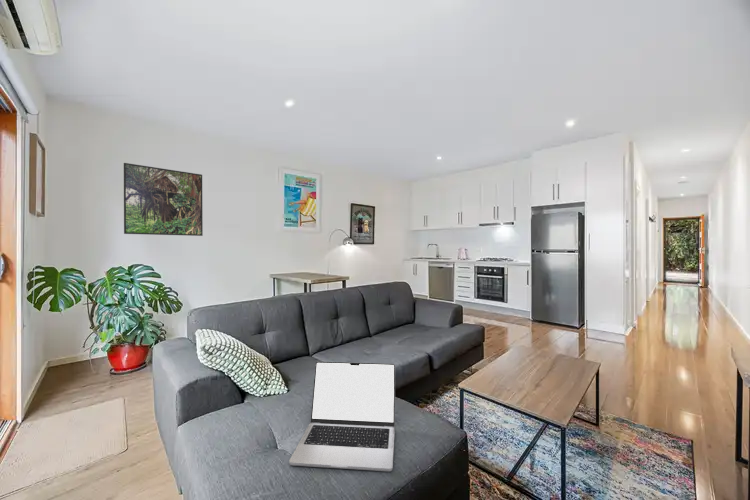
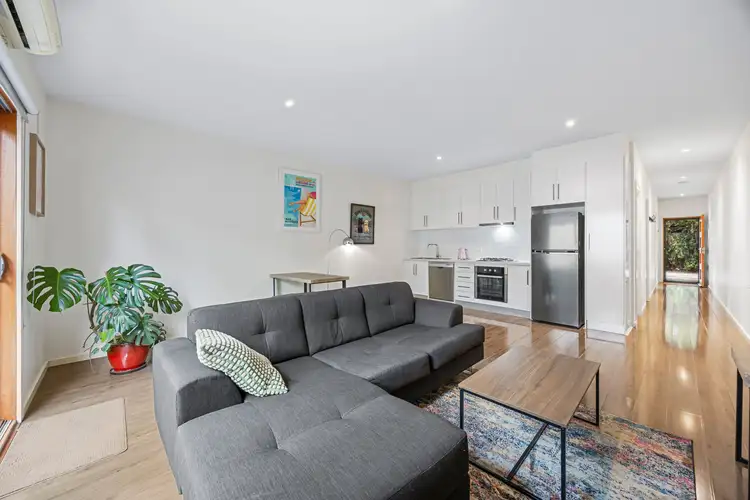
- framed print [123,162,204,237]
- laptop [288,360,396,472]
